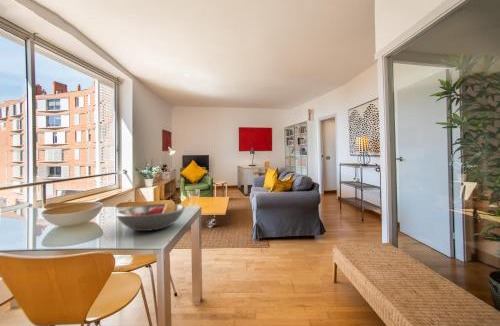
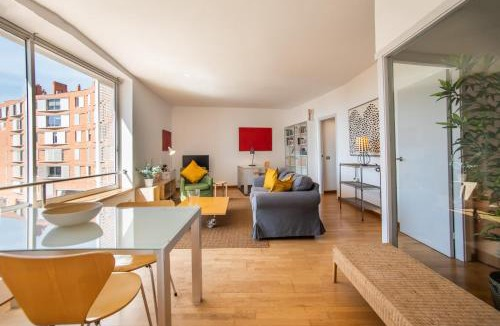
- fruit bowl [114,200,186,232]
